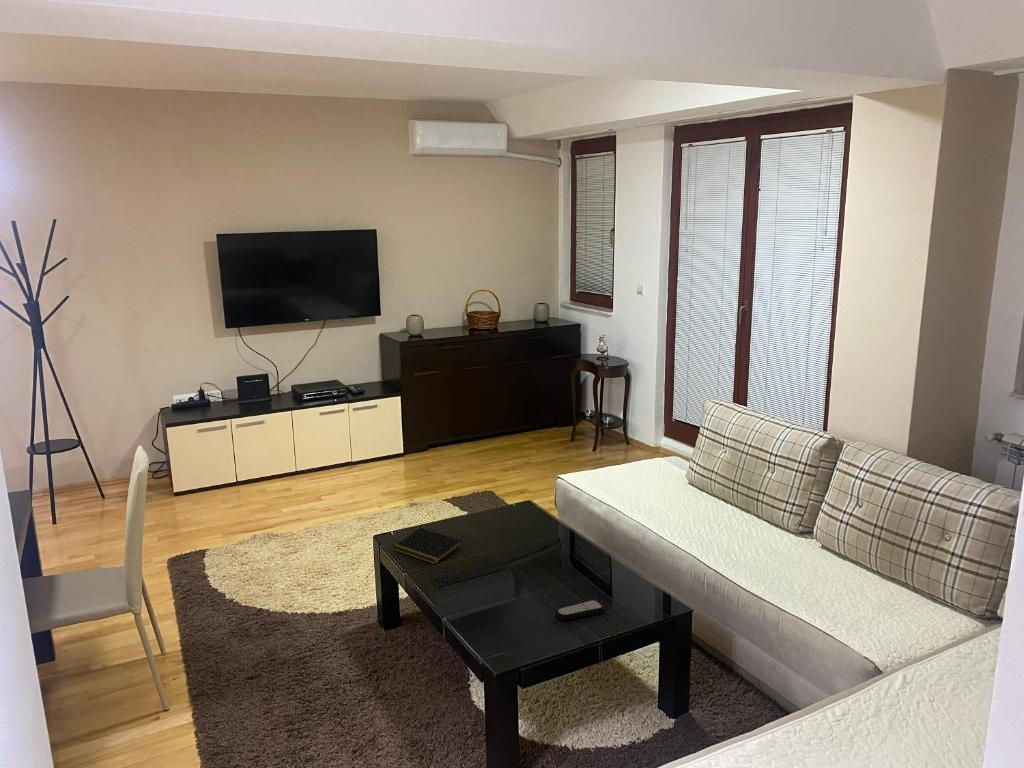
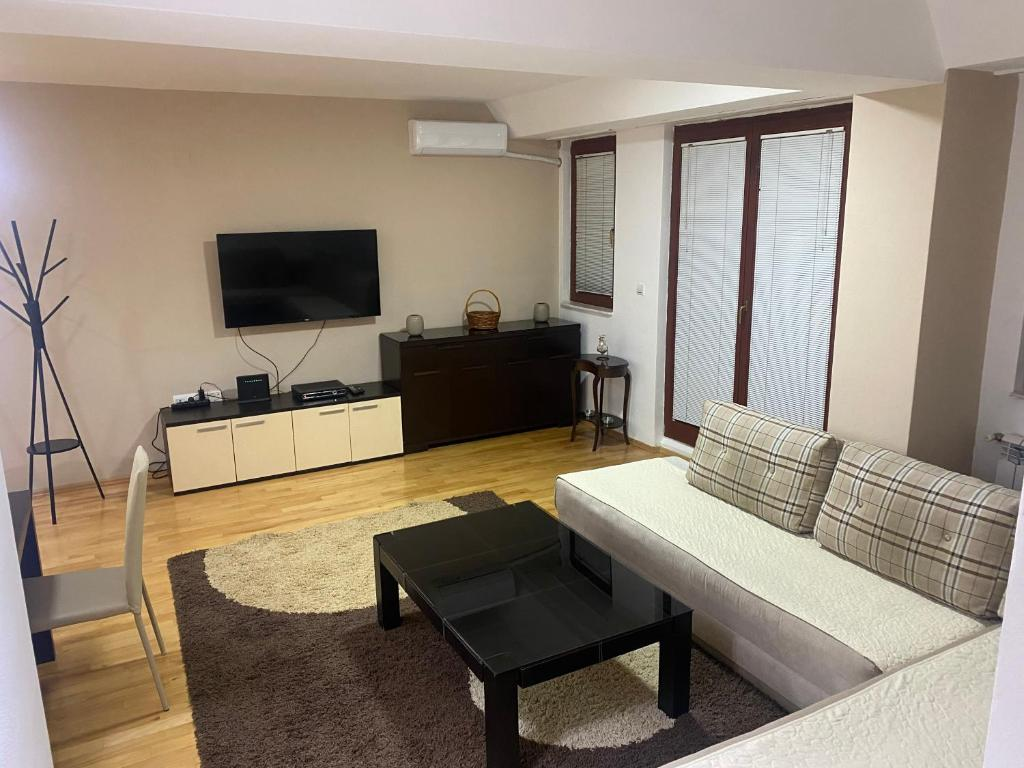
- remote control [554,599,605,621]
- notepad [392,527,463,565]
